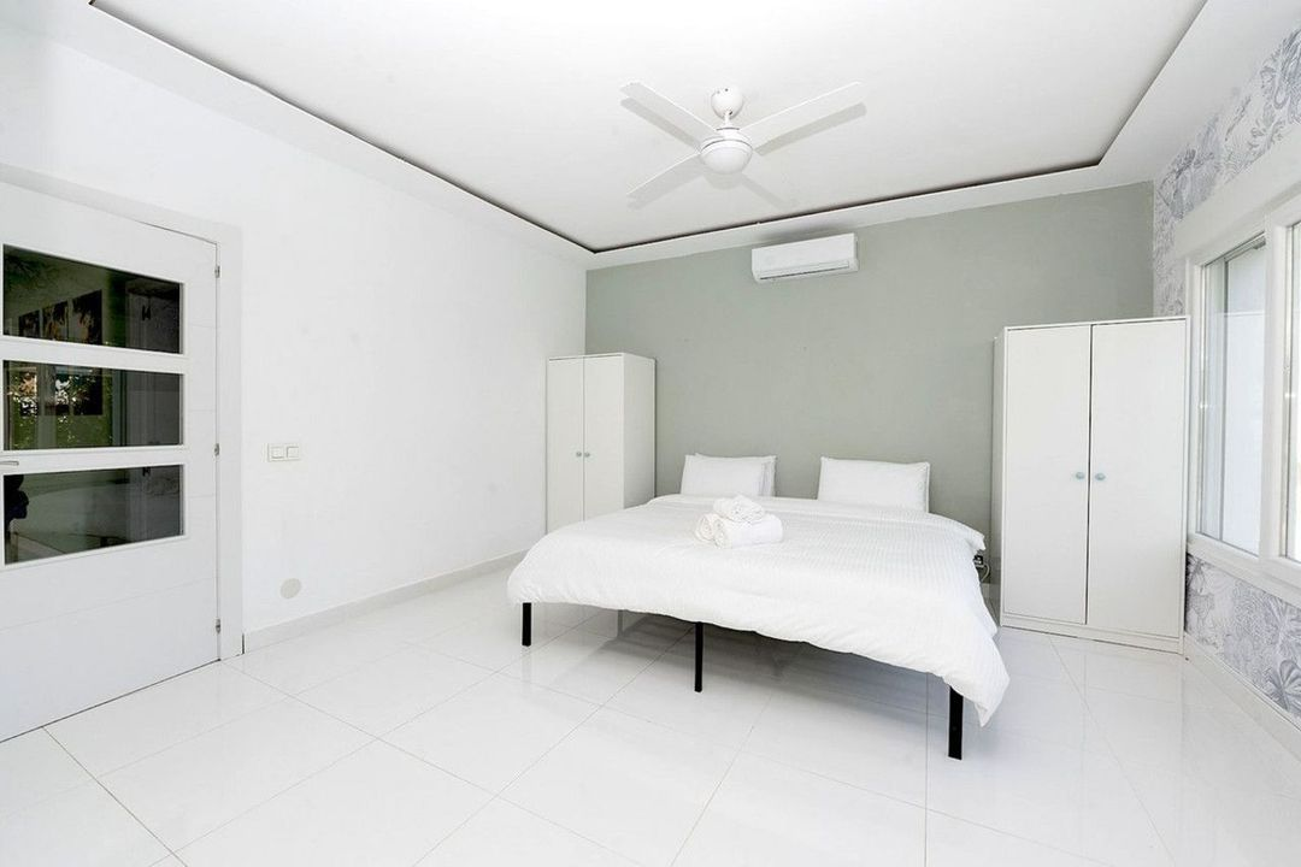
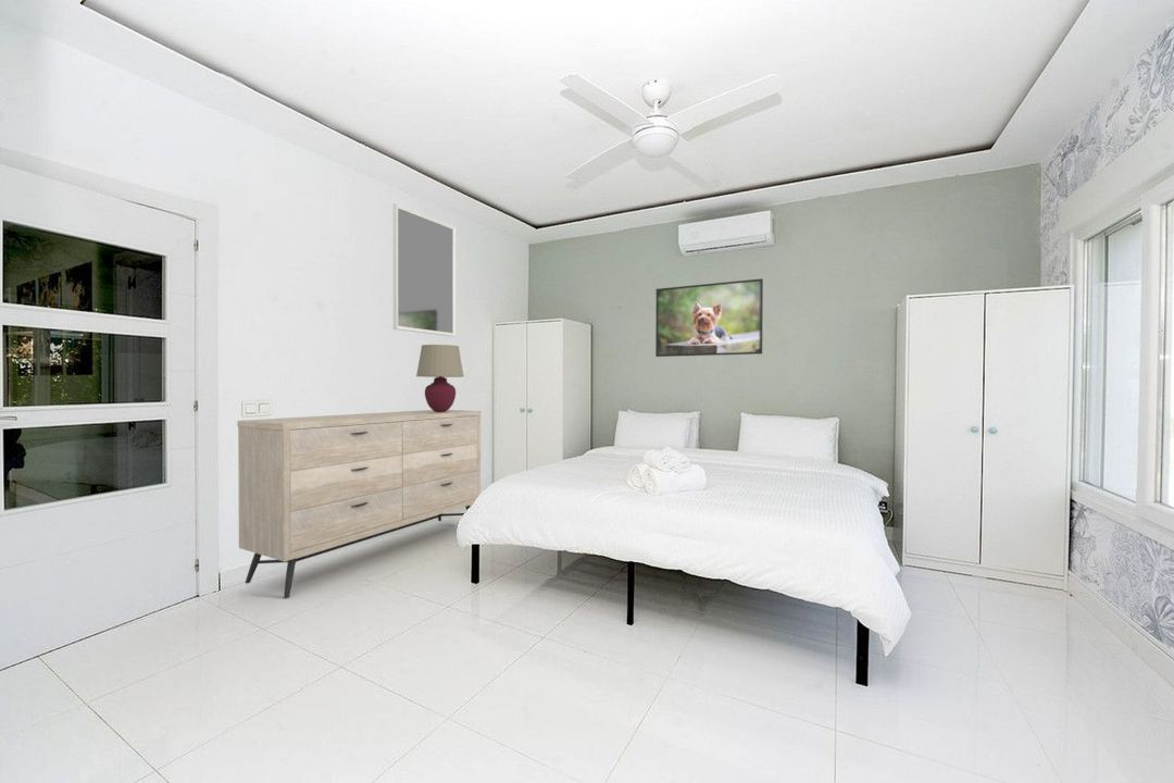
+ dresser [236,409,482,598]
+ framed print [654,277,764,358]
+ table lamp [415,344,465,412]
+ home mirror [392,202,457,337]
